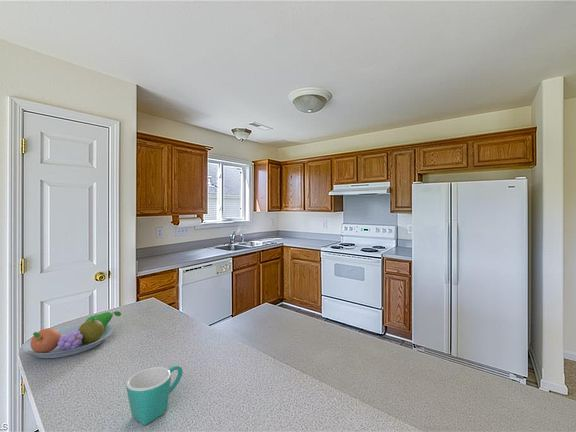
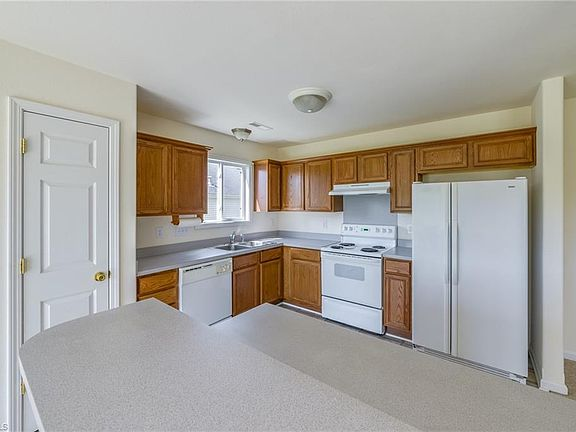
- fruit bowl [22,310,122,359]
- mug [125,365,183,426]
